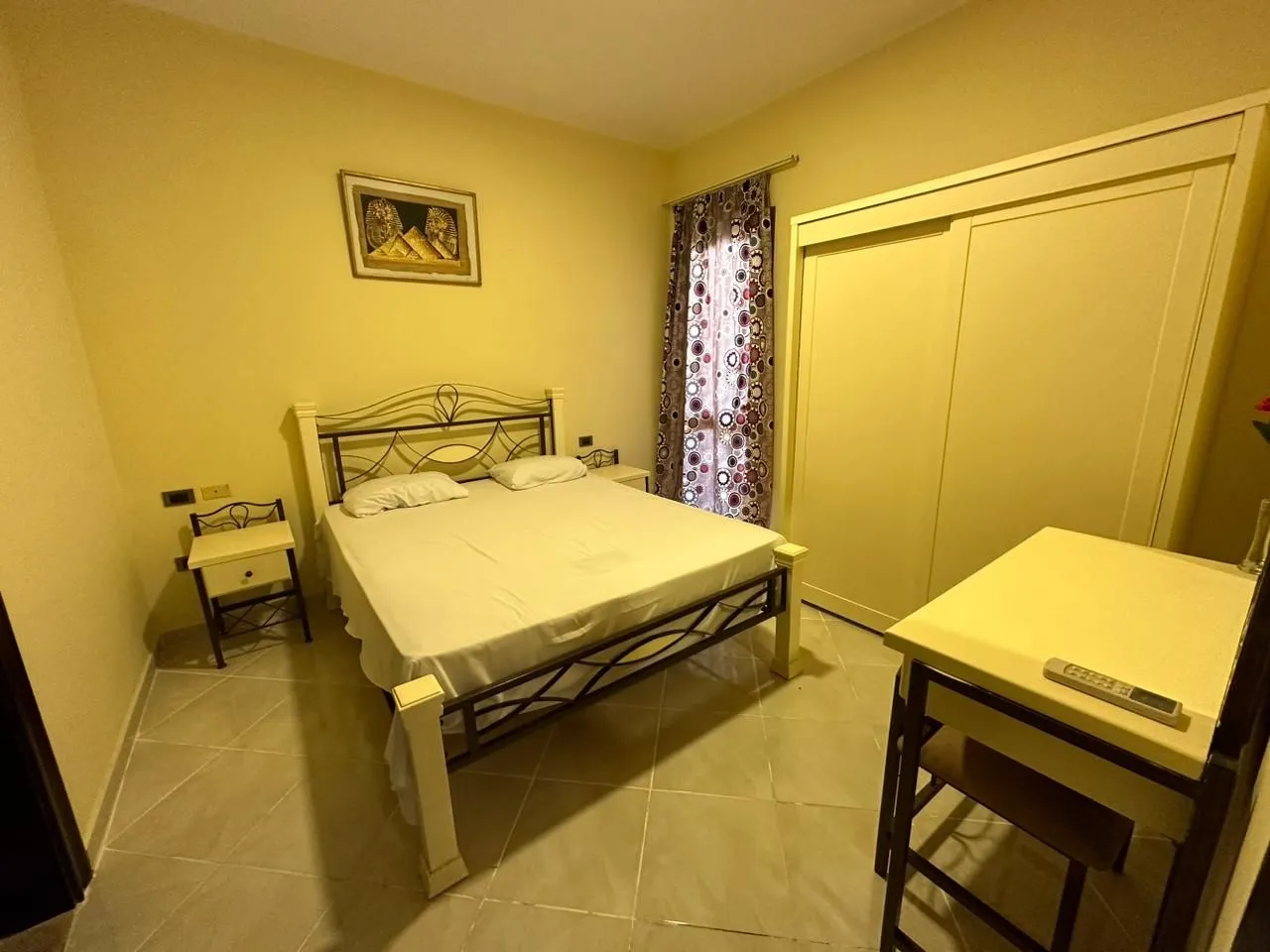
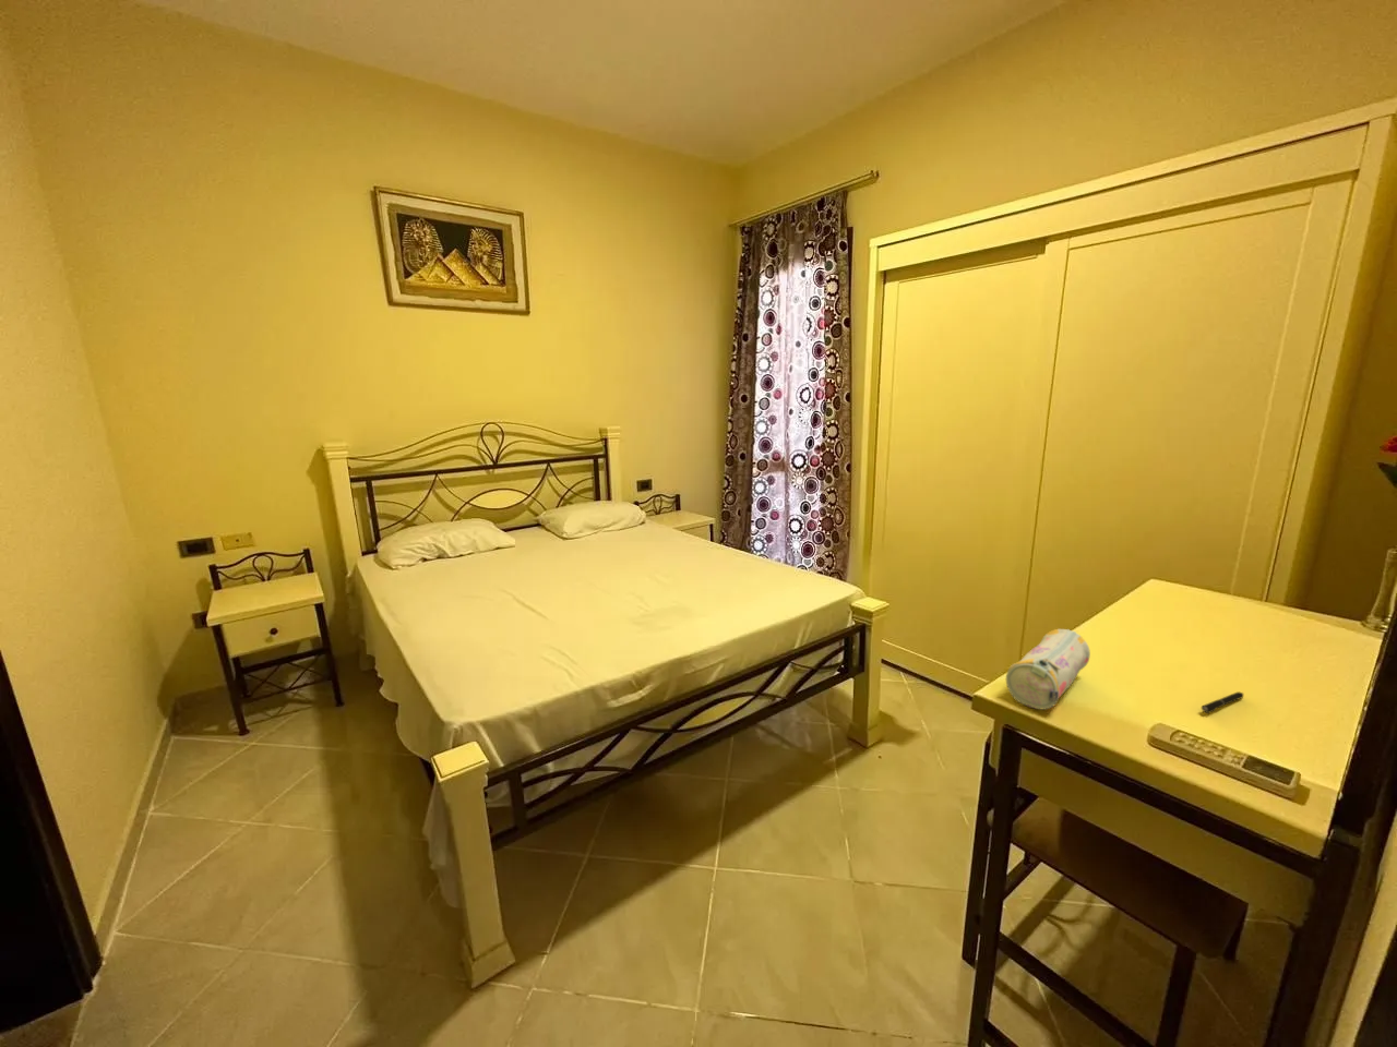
+ pen [1200,691,1244,715]
+ pencil case [1005,628,1091,710]
